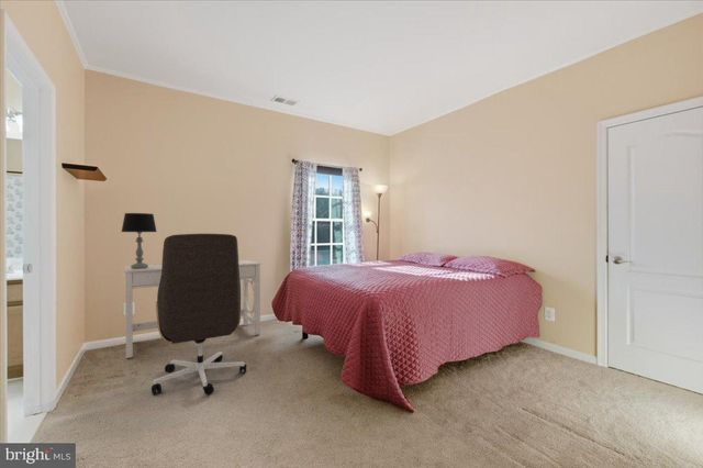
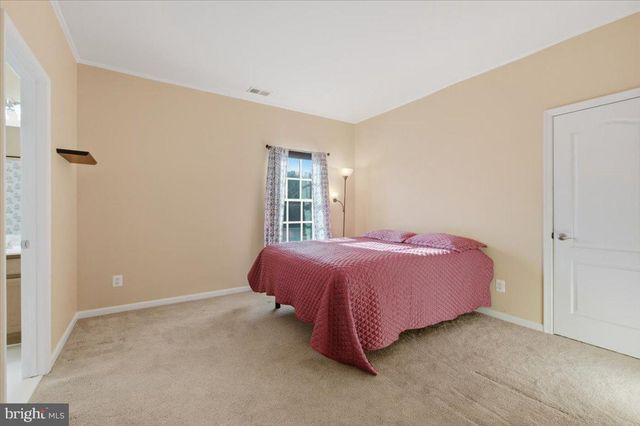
- table lamp [121,212,158,269]
- desk [123,259,261,359]
- office chair [150,233,247,397]
